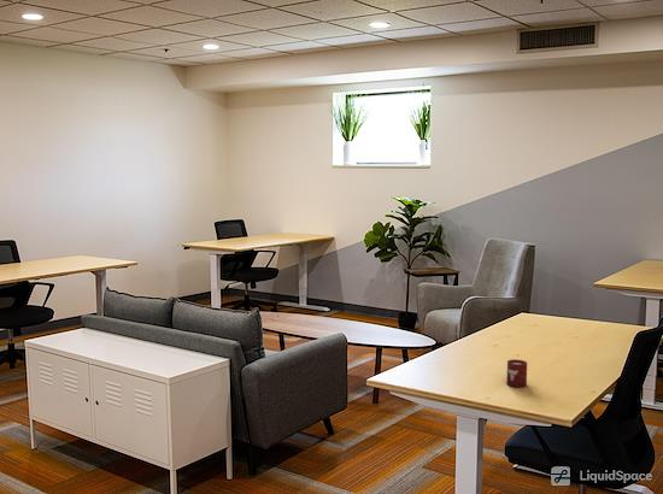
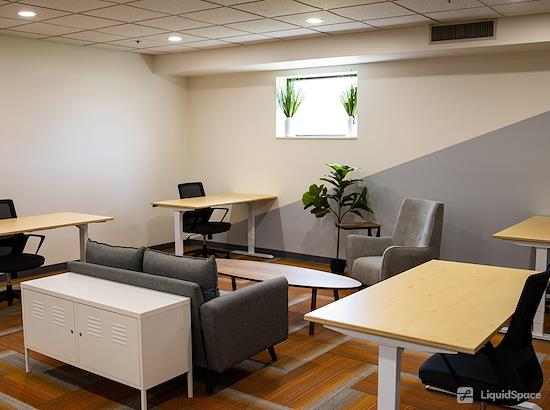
- cup [505,358,528,389]
